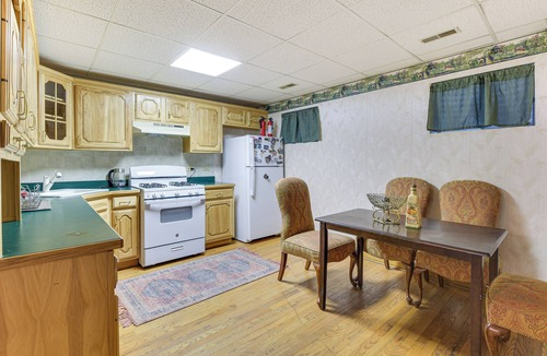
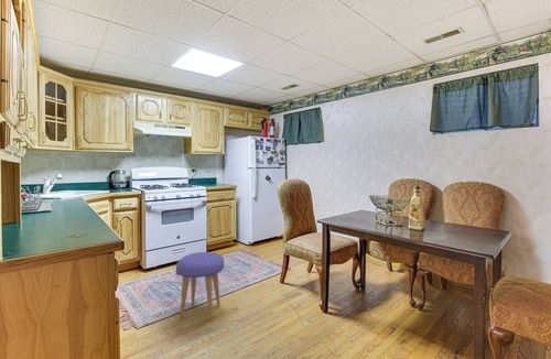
+ stool [175,251,225,320]
